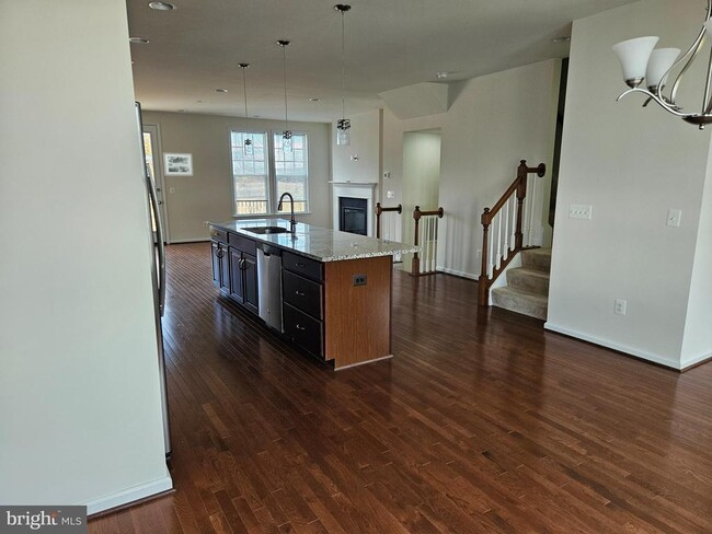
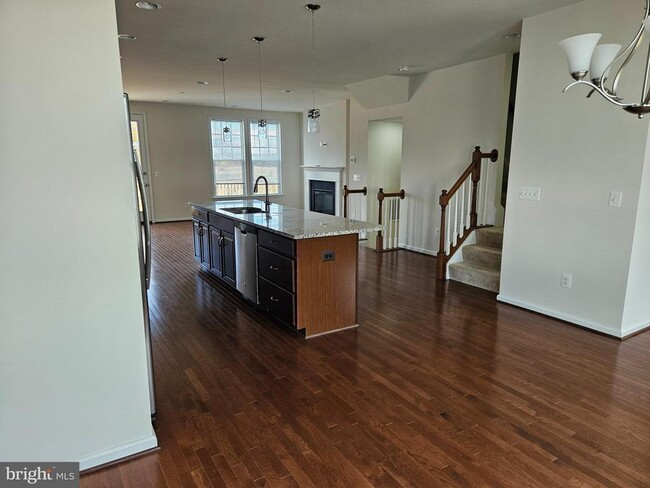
- wall art [162,152,194,177]
